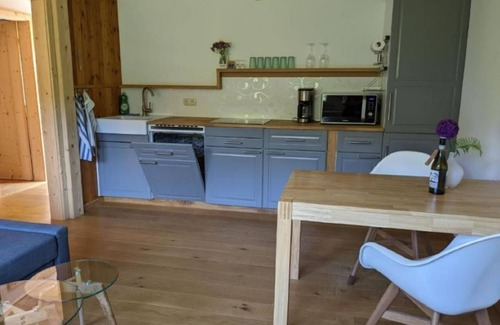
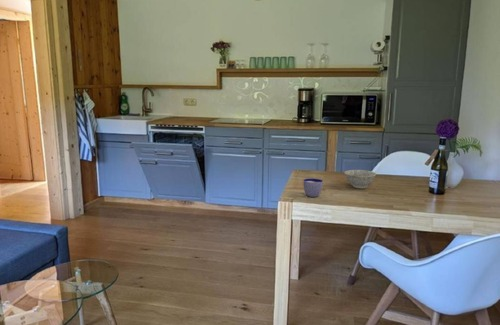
+ cup [303,178,324,198]
+ bowl [344,169,378,189]
